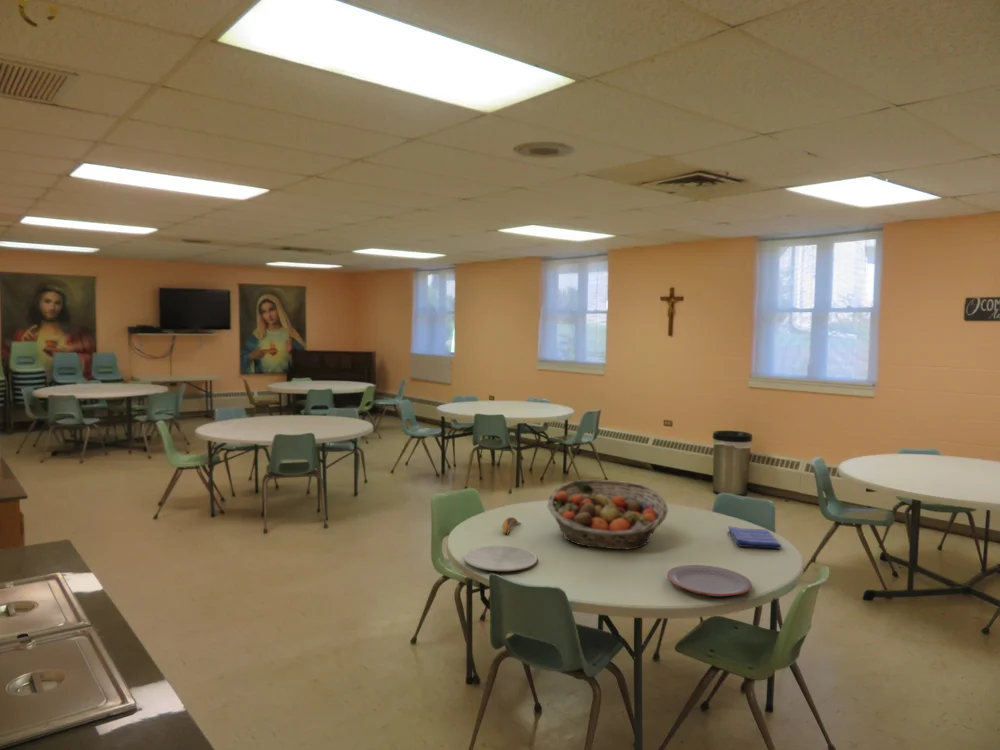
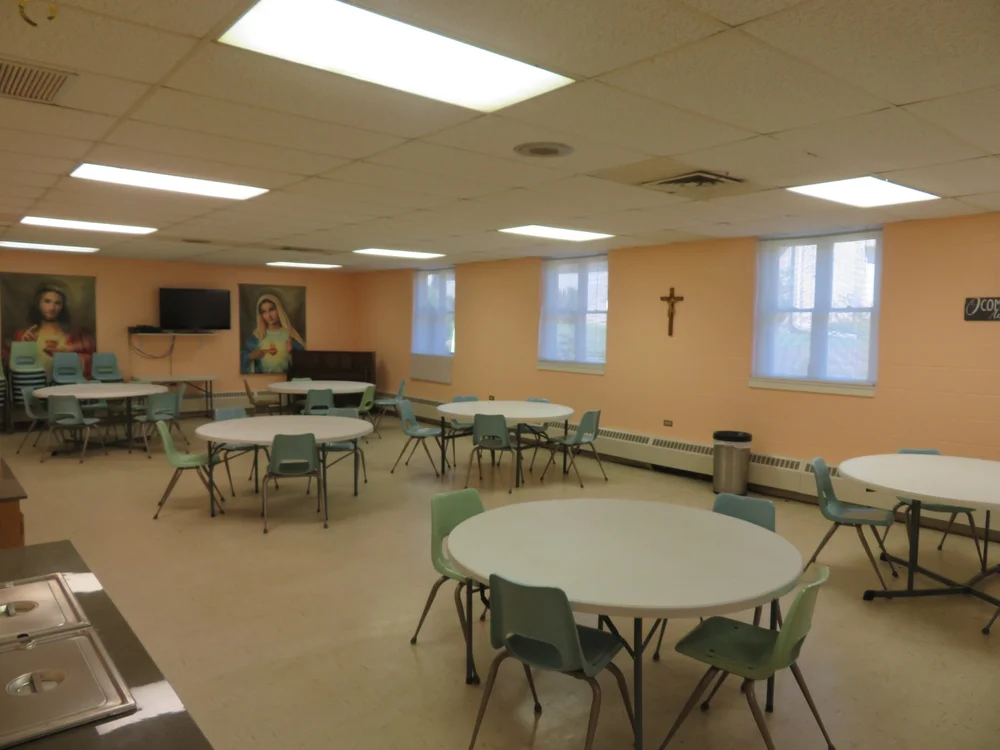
- dish towel [728,525,782,550]
- fruit basket [546,479,669,550]
- plate [463,544,538,572]
- plate [666,564,753,597]
- banana [501,516,522,535]
